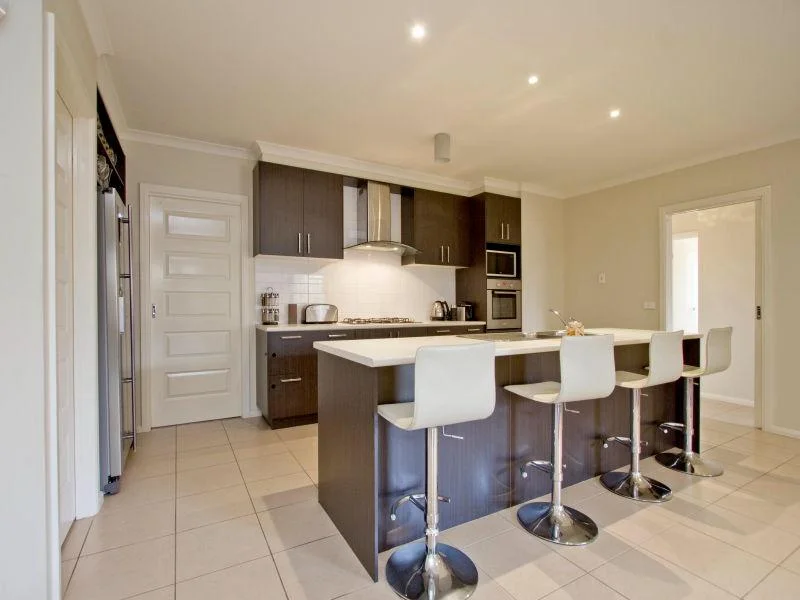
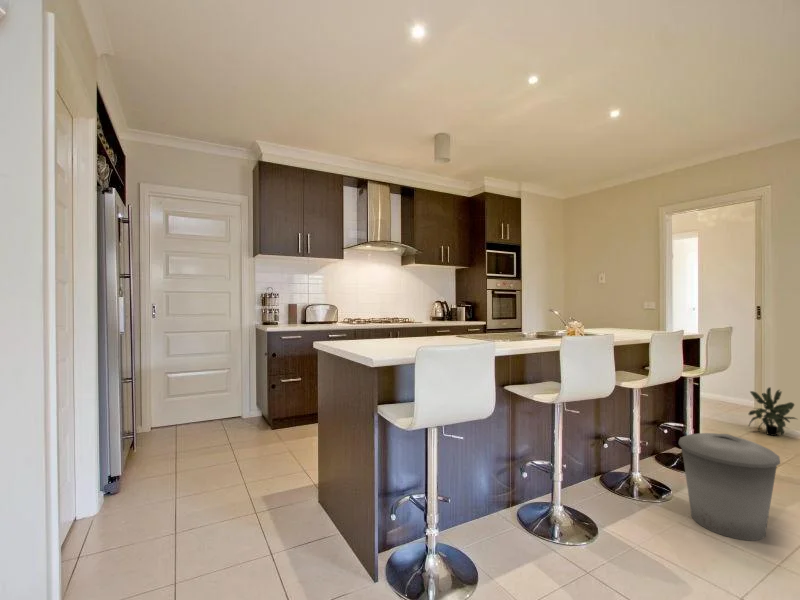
+ trash can [678,432,781,542]
+ potted plant [748,386,799,437]
